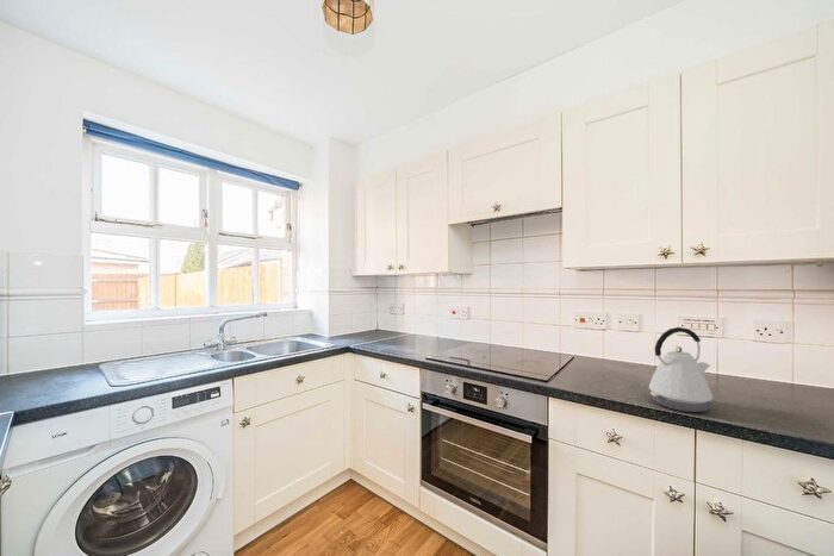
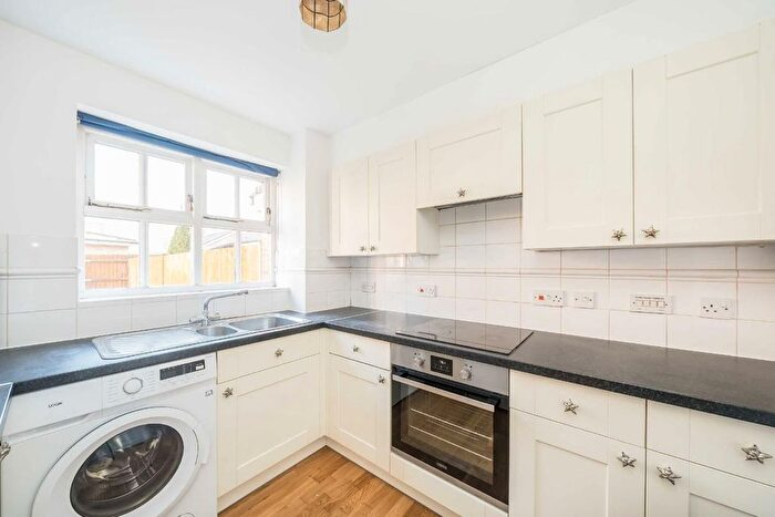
- kettle [648,326,714,413]
